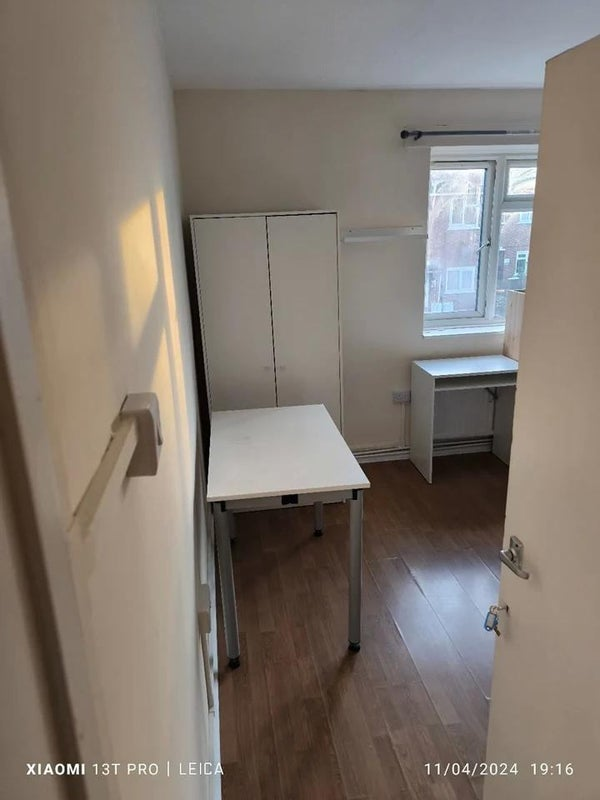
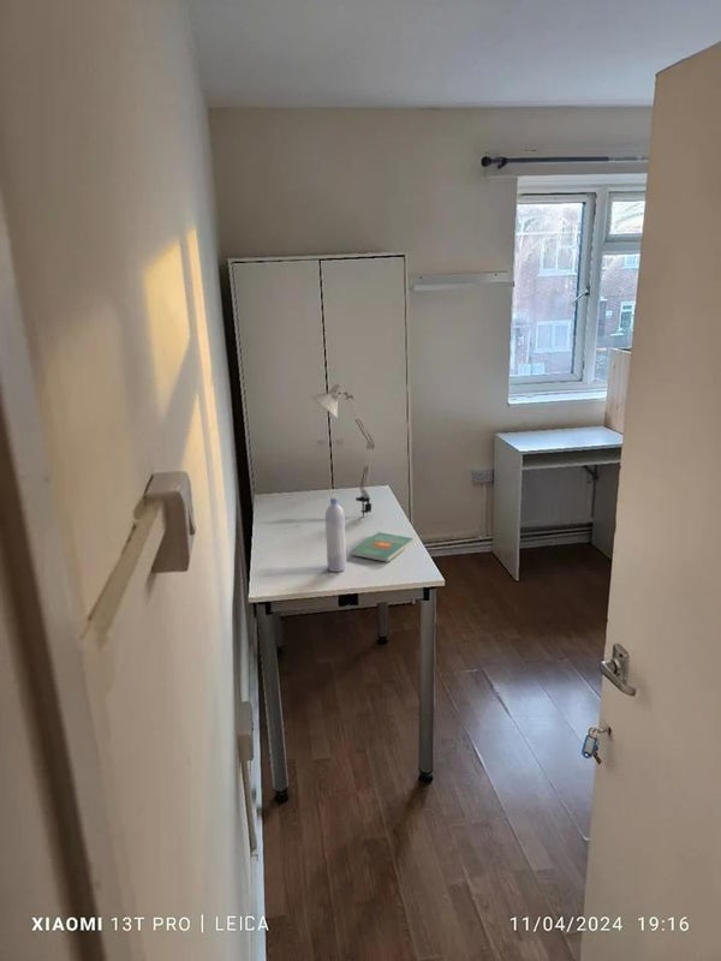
+ bottle [324,495,347,573]
+ book [350,531,415,563]
+ desk lamp [310,382,375,518]
